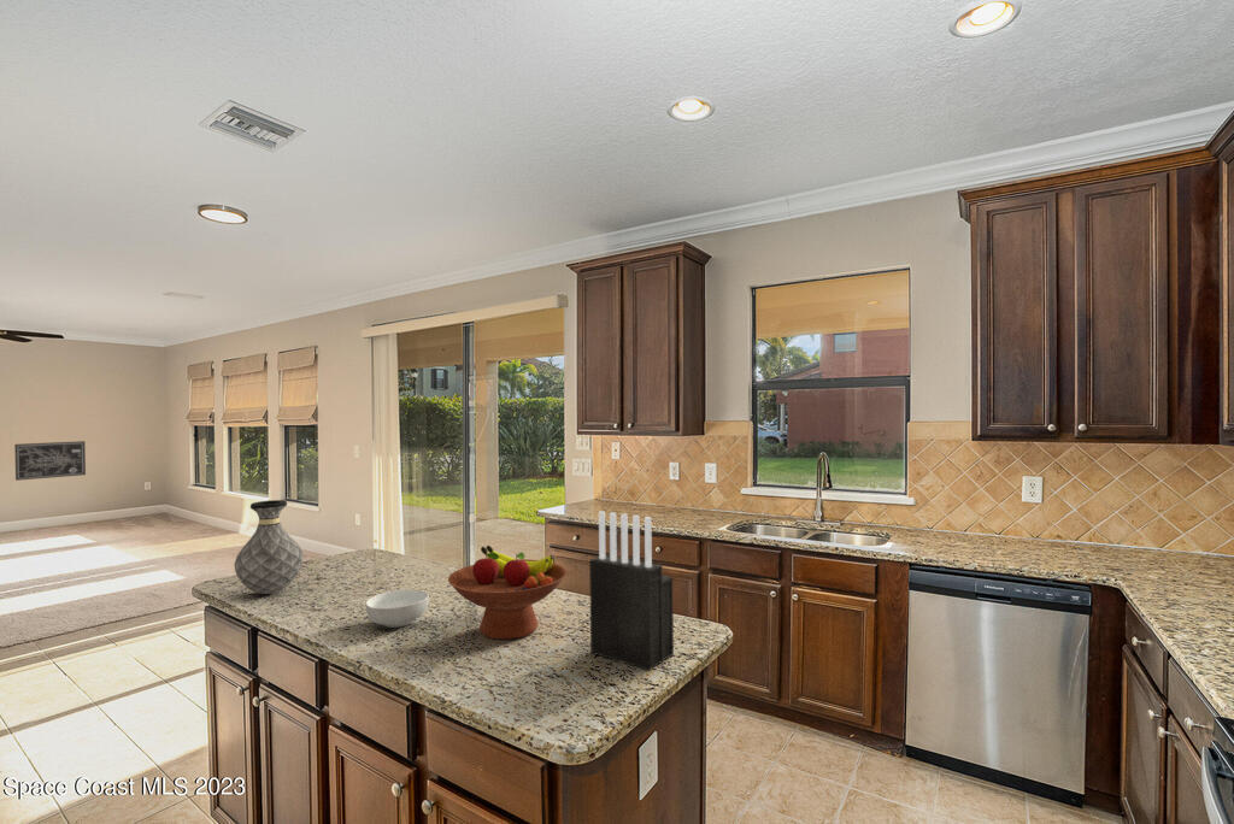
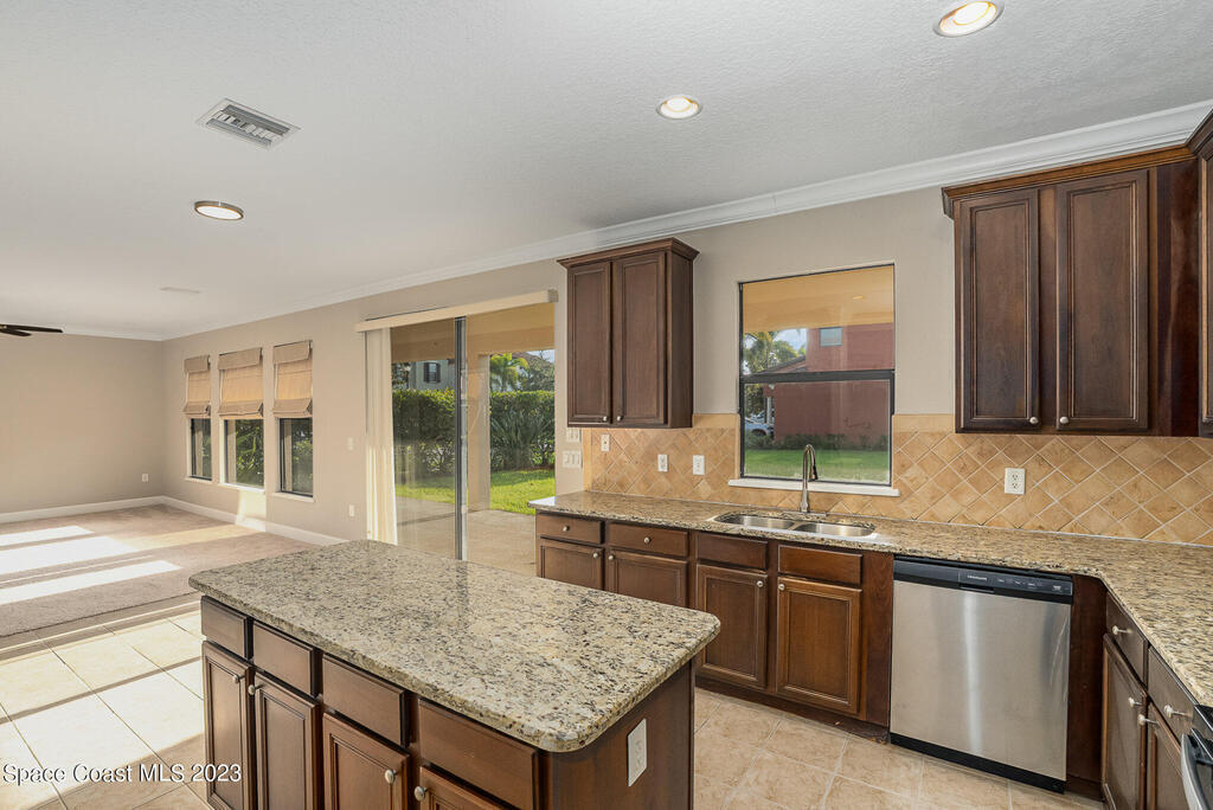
- knife block [588,510,675,672]
- cereal bowl [365,588,430,629]
- wall art [13,440,87,482]
- fruit bowl [447,545,568,641]
- vase [234,499,305,595]
